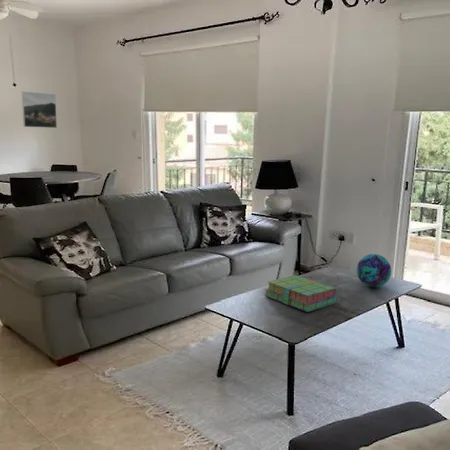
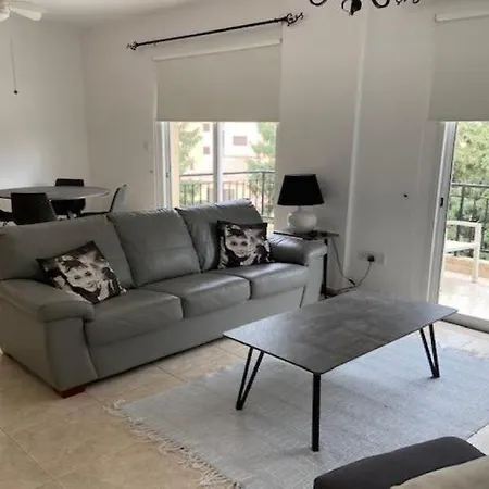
- stack of books [264,274,339,313]
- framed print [21,91,58,129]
- decorative ball [356,253,392,288]
